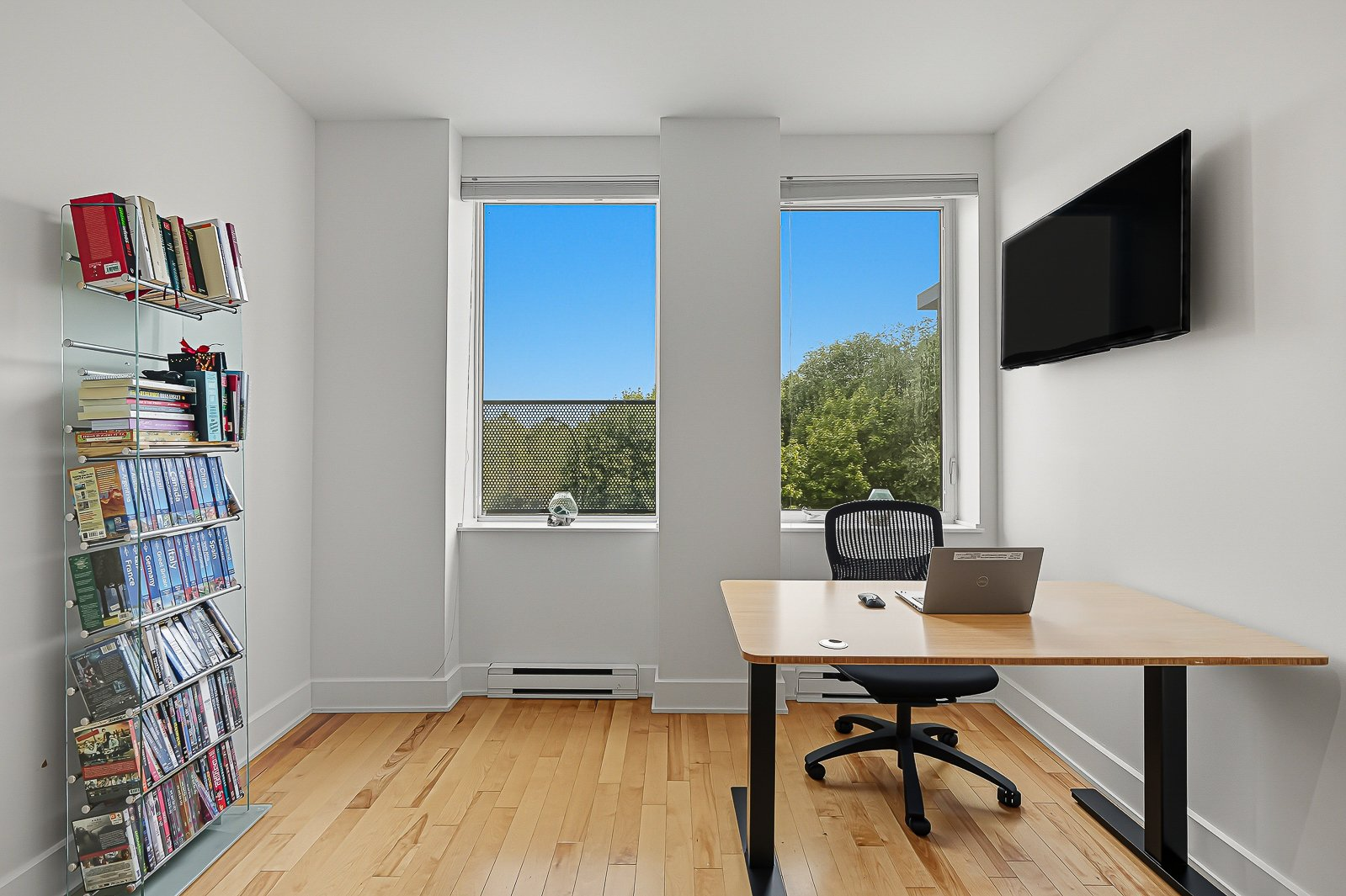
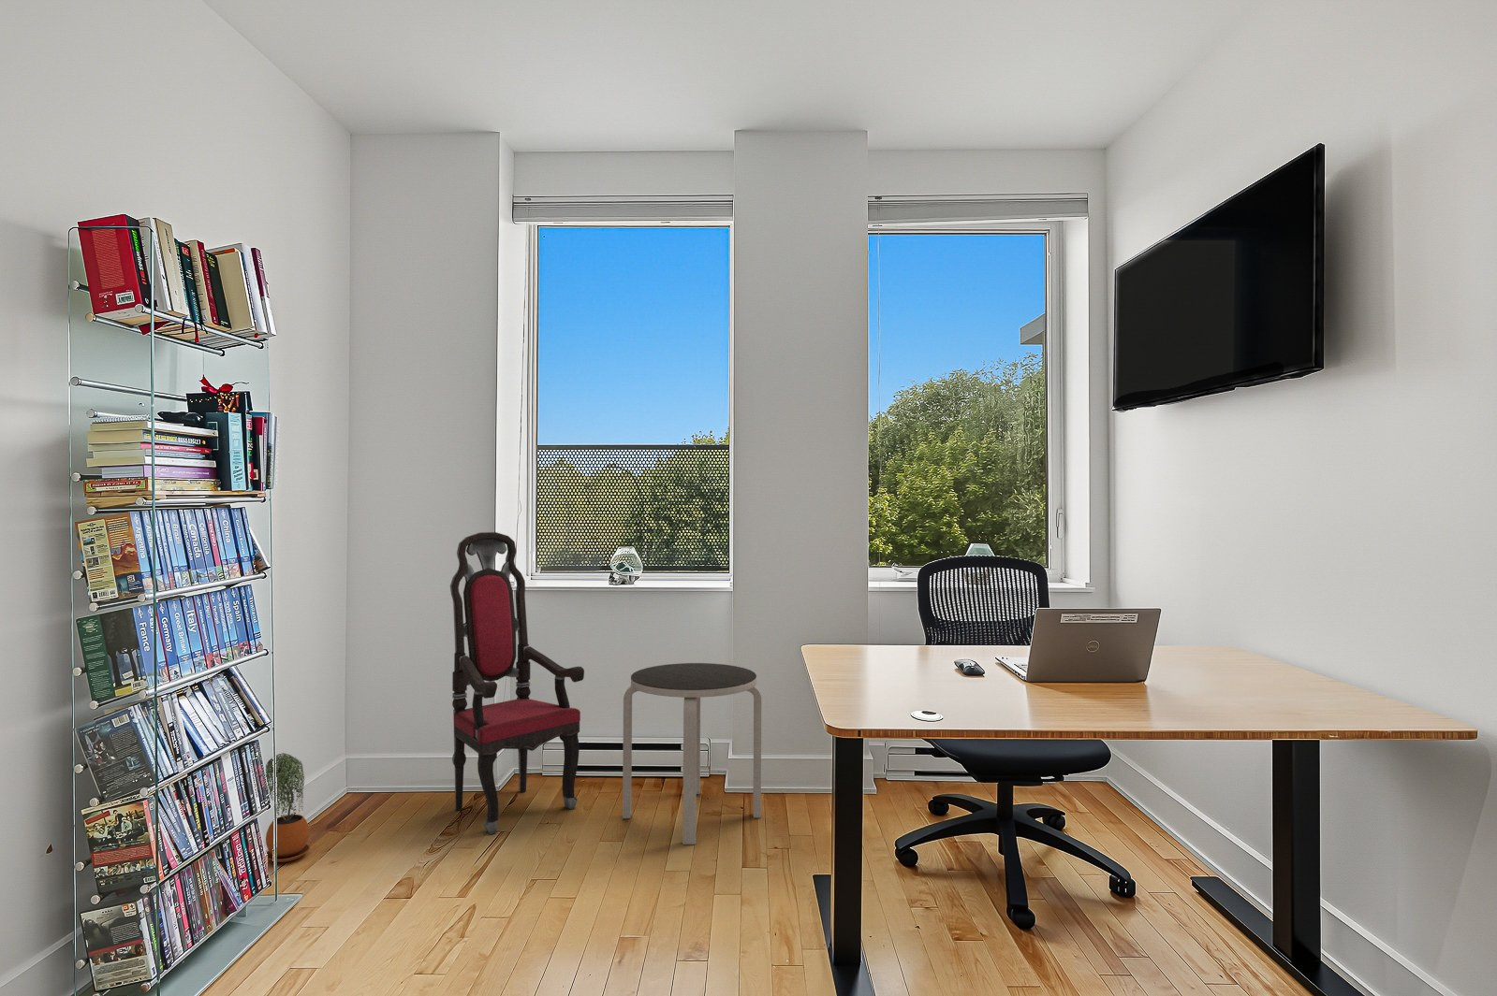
+ side table [622,663,762,846]
+ potted plant [265,751,310,864]
+ armchair [449,531,585,835]
